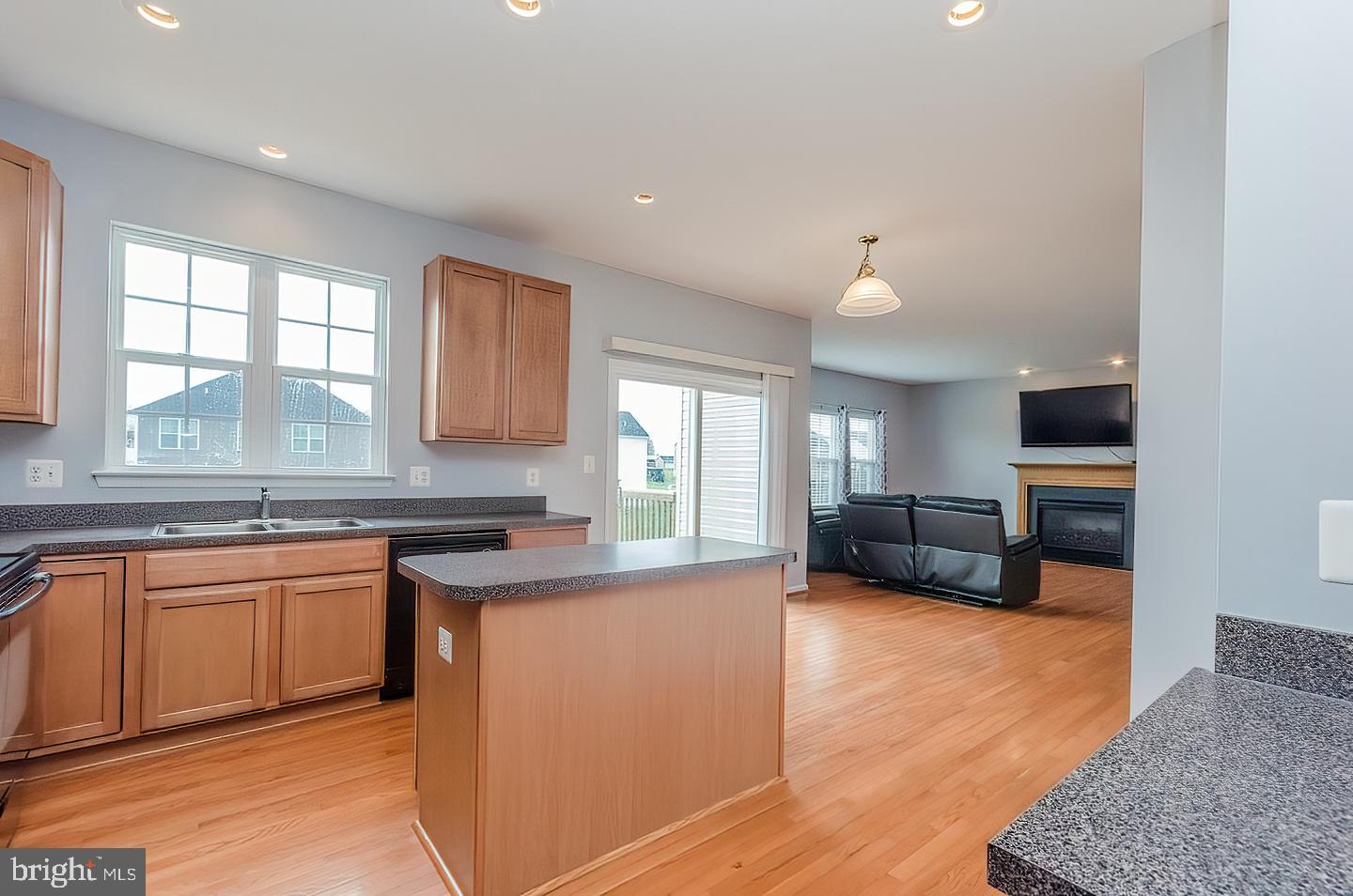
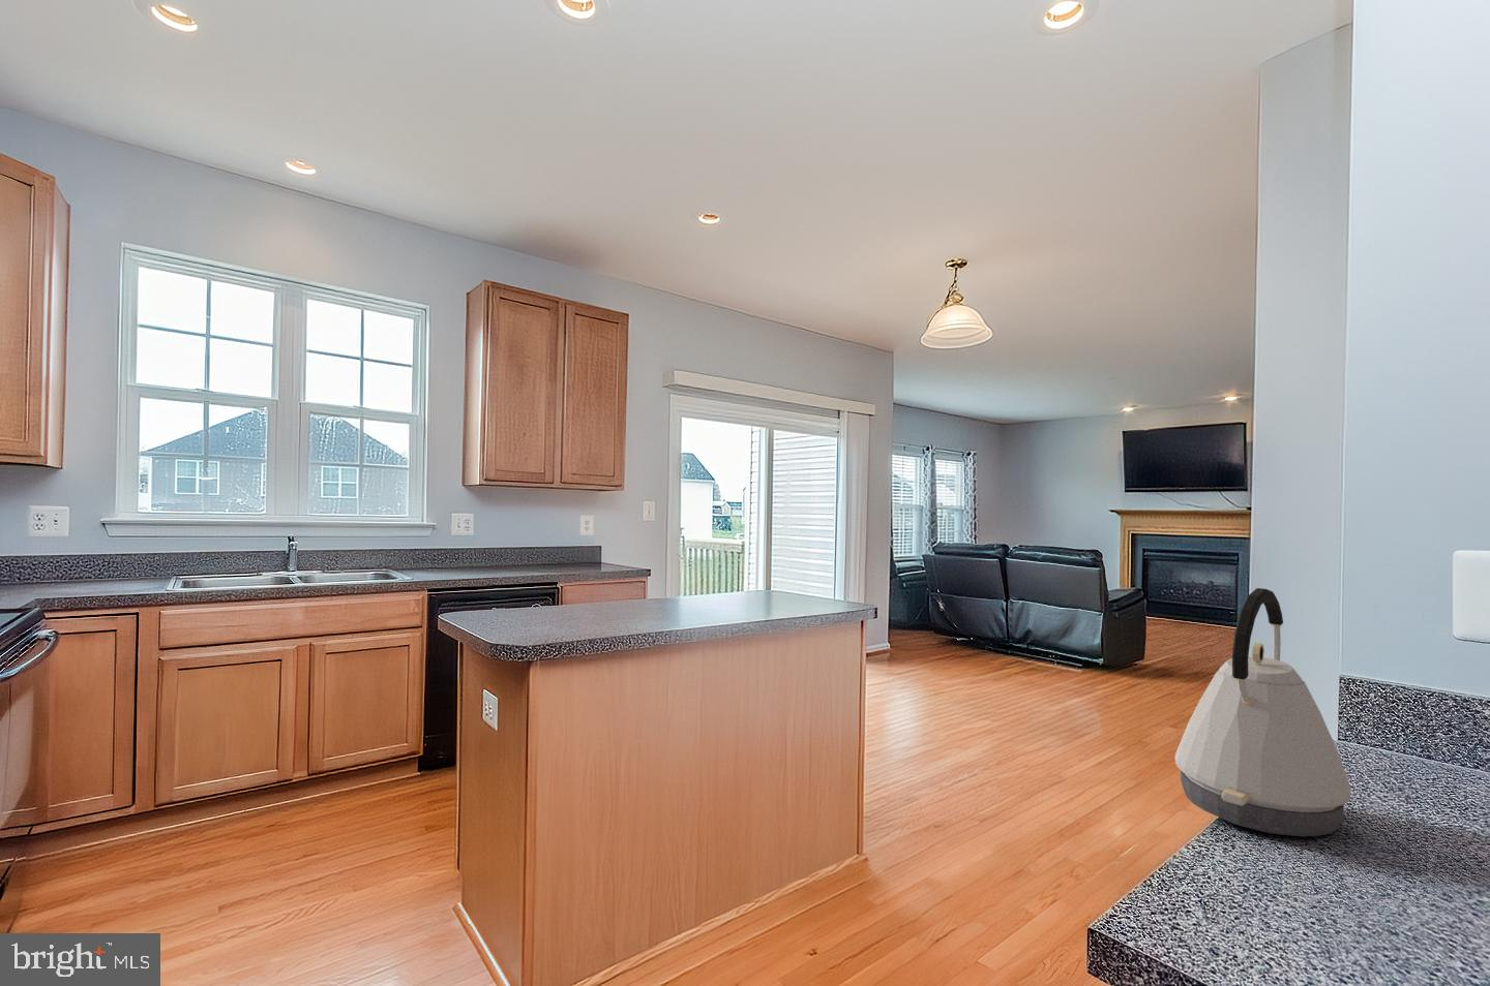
+ kettle [1174,587,1352,837]
